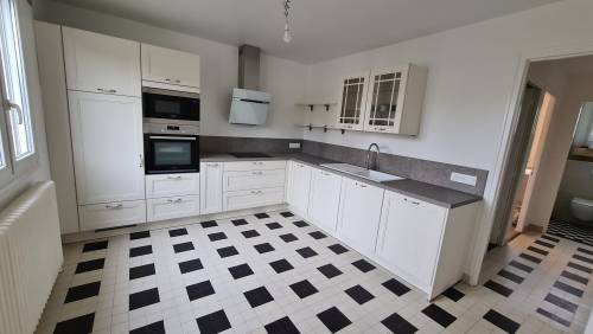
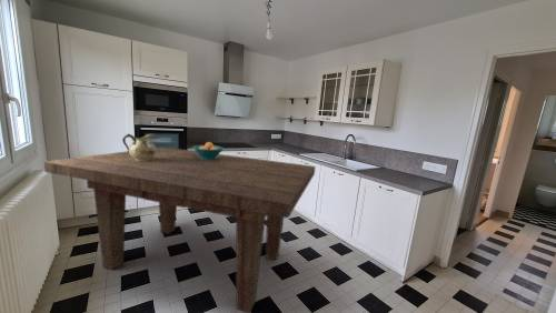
+ fruit bowl [192,141,225,160]
+ dining table [43,147,317,313]
+ pitcher [121,133,157,161]
